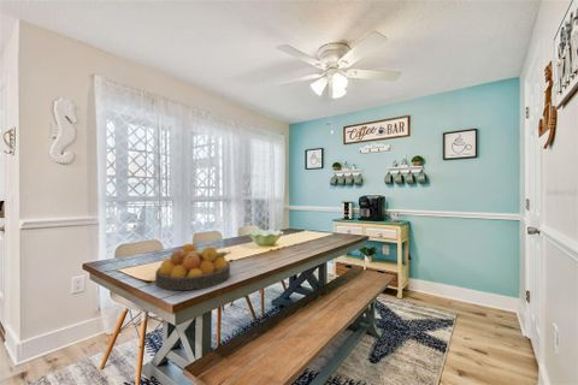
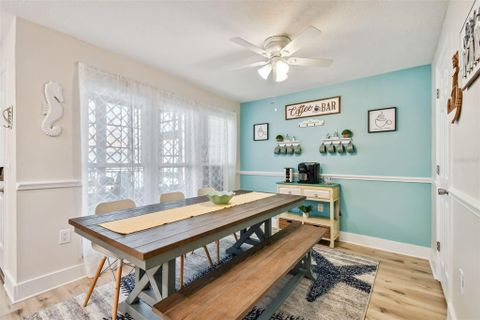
- fruit bowl [154,243,232,291]
